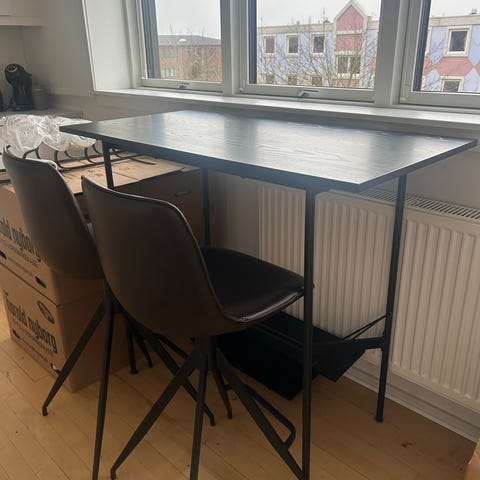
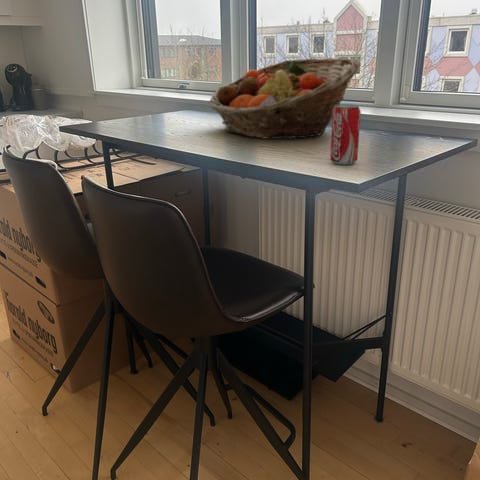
+ fruit basket [208,57,361,140]
+ beverage can [329,104,362,166]
